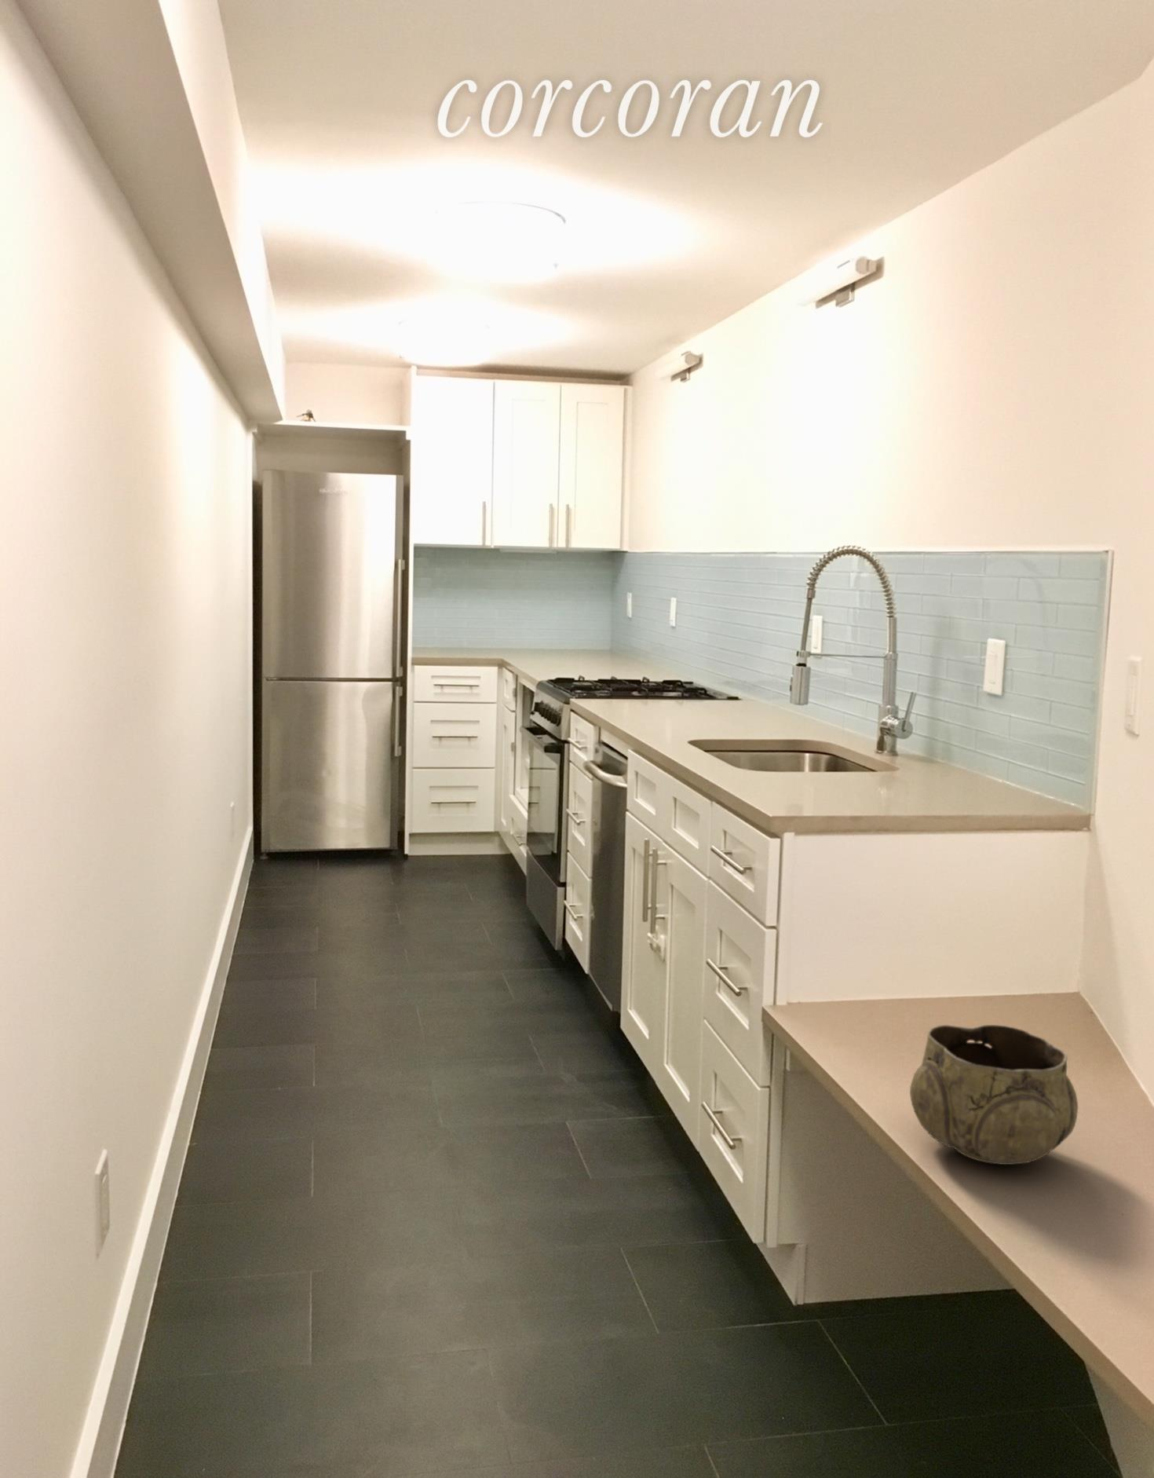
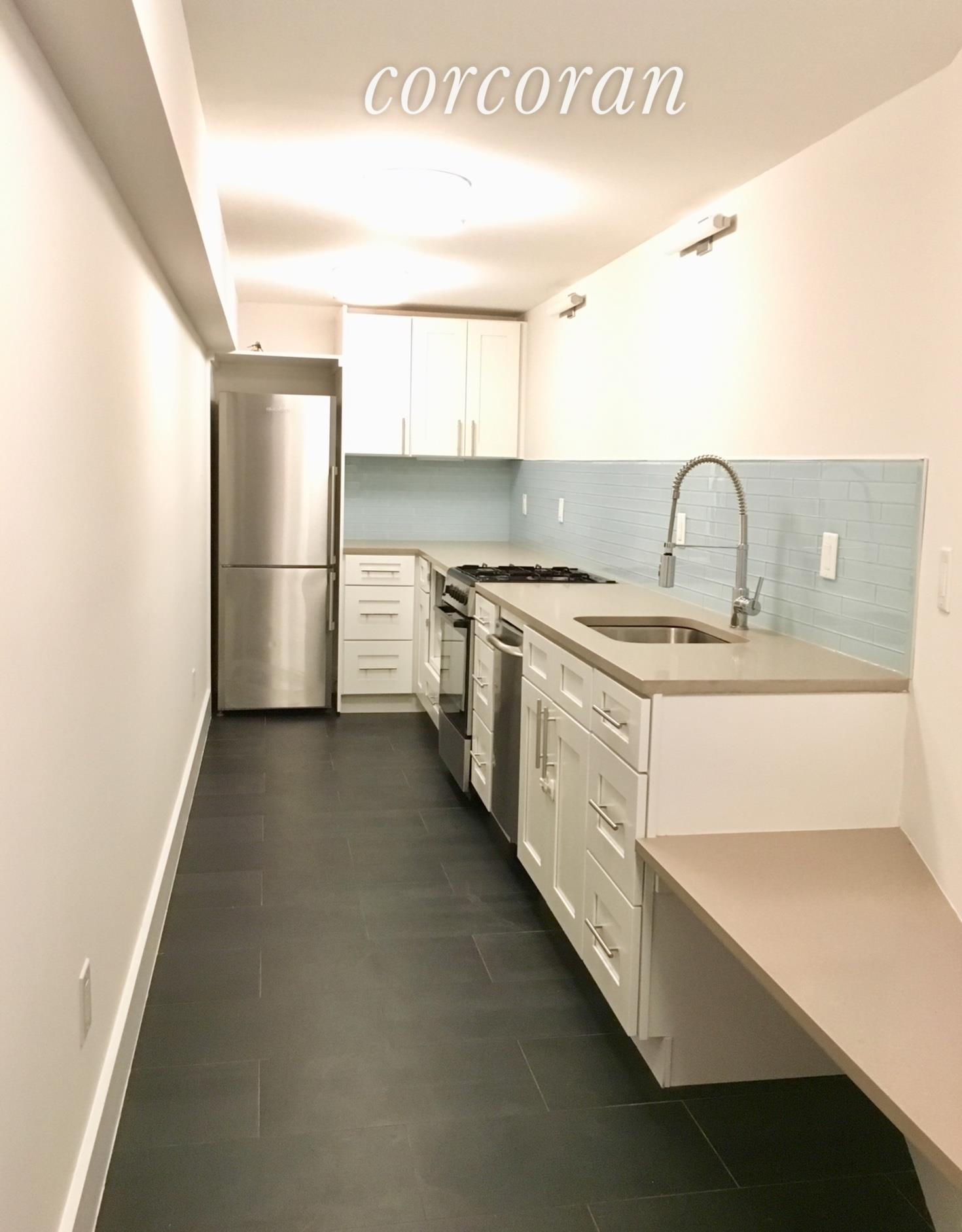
- decorative bowl [909,1025,1078,1165]
